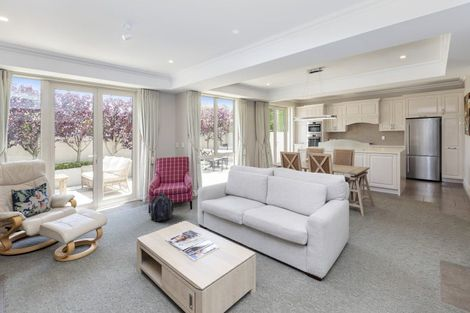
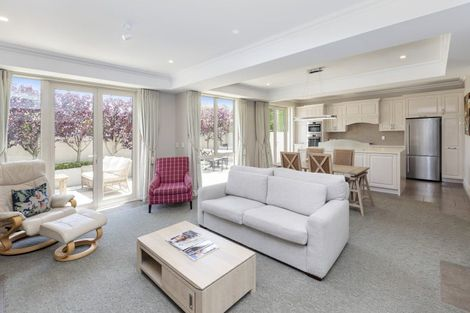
- backpack [148,192,175,222]
